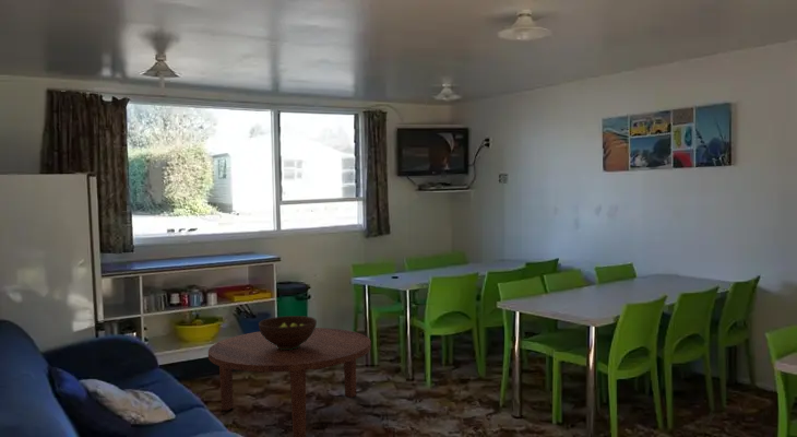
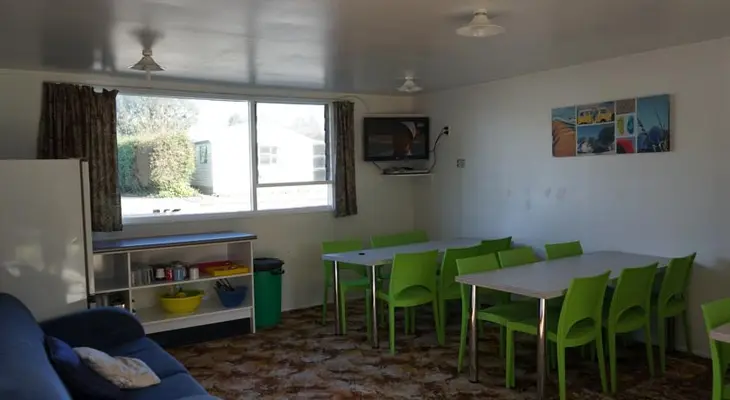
- fruit bowl [258,315,318,350]
- coffee table [207,327,372,437]
